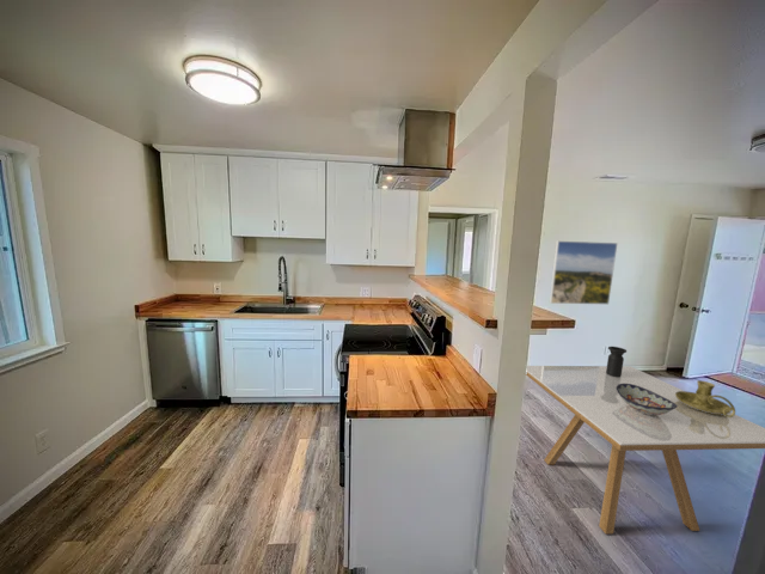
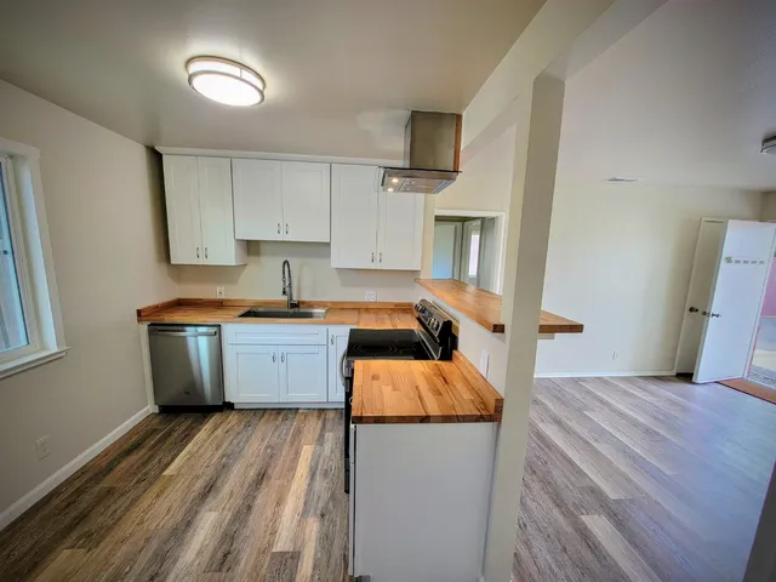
- dining table [525,365,765,535]
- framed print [549,240,619,305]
- candle holder [675,379,736,417]
- vase [606,346,628,377]
- decorative bowl [617,384,678,415]
